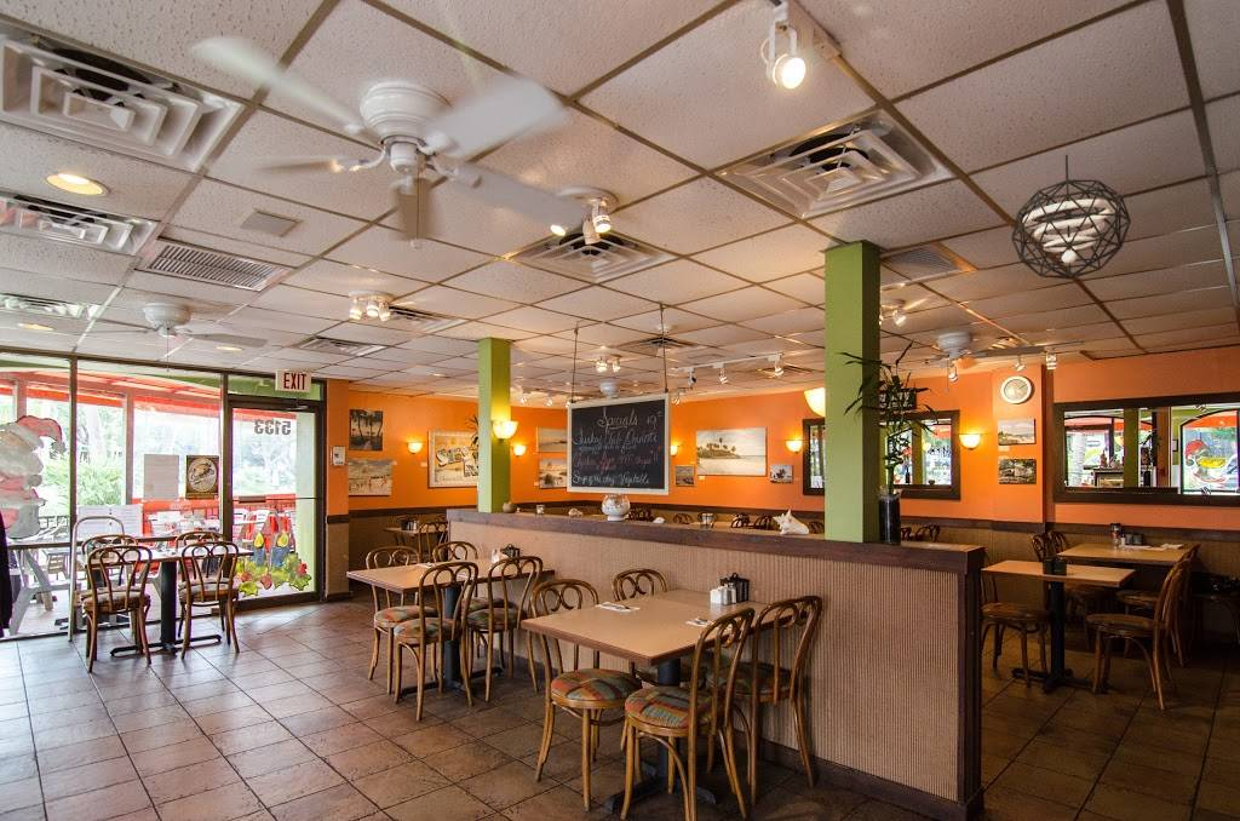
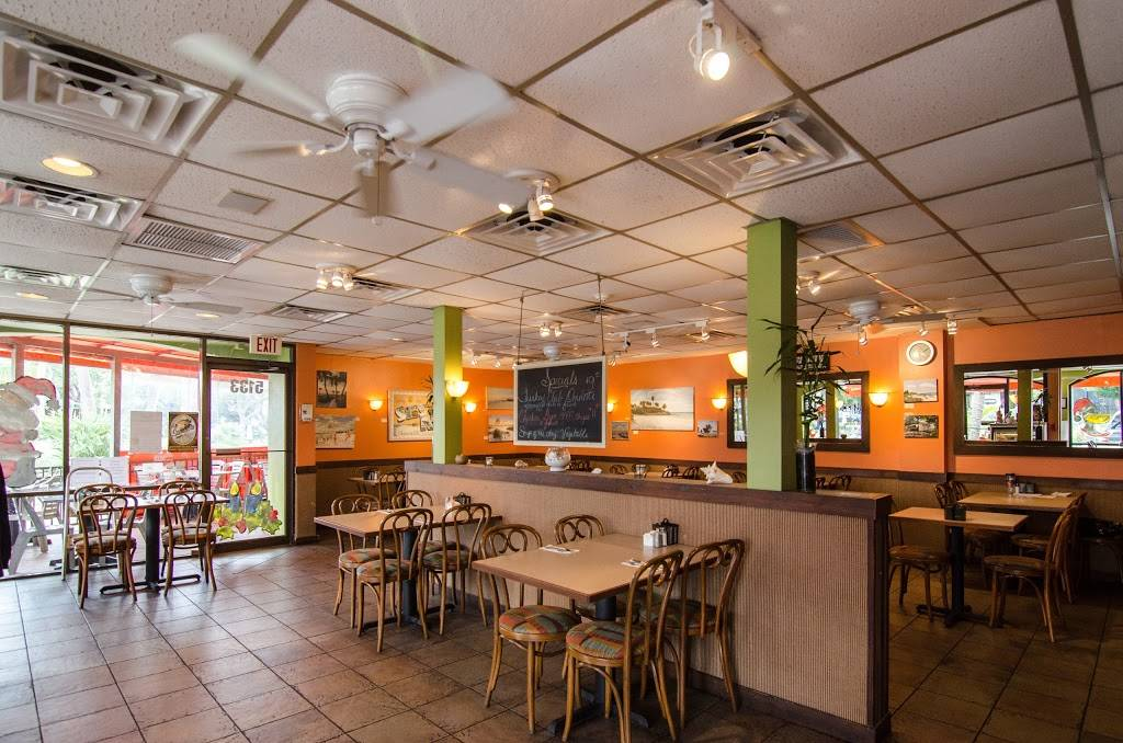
- pendant light [1010,154,1132,281]
